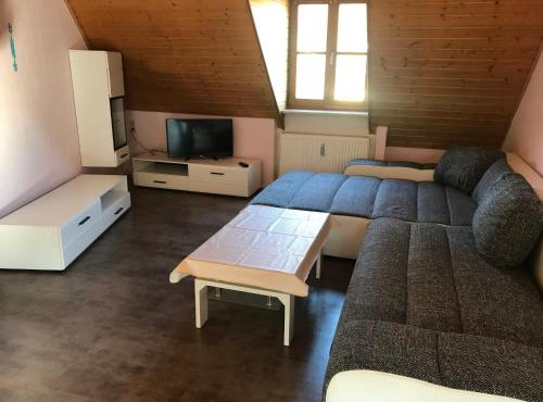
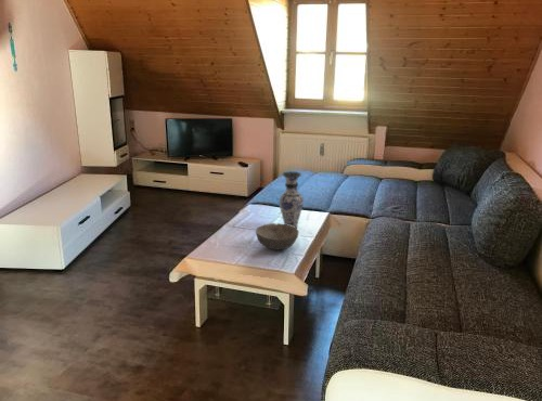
+ bowl [255,222,299,250]
+ vase [279,170,305,229]
